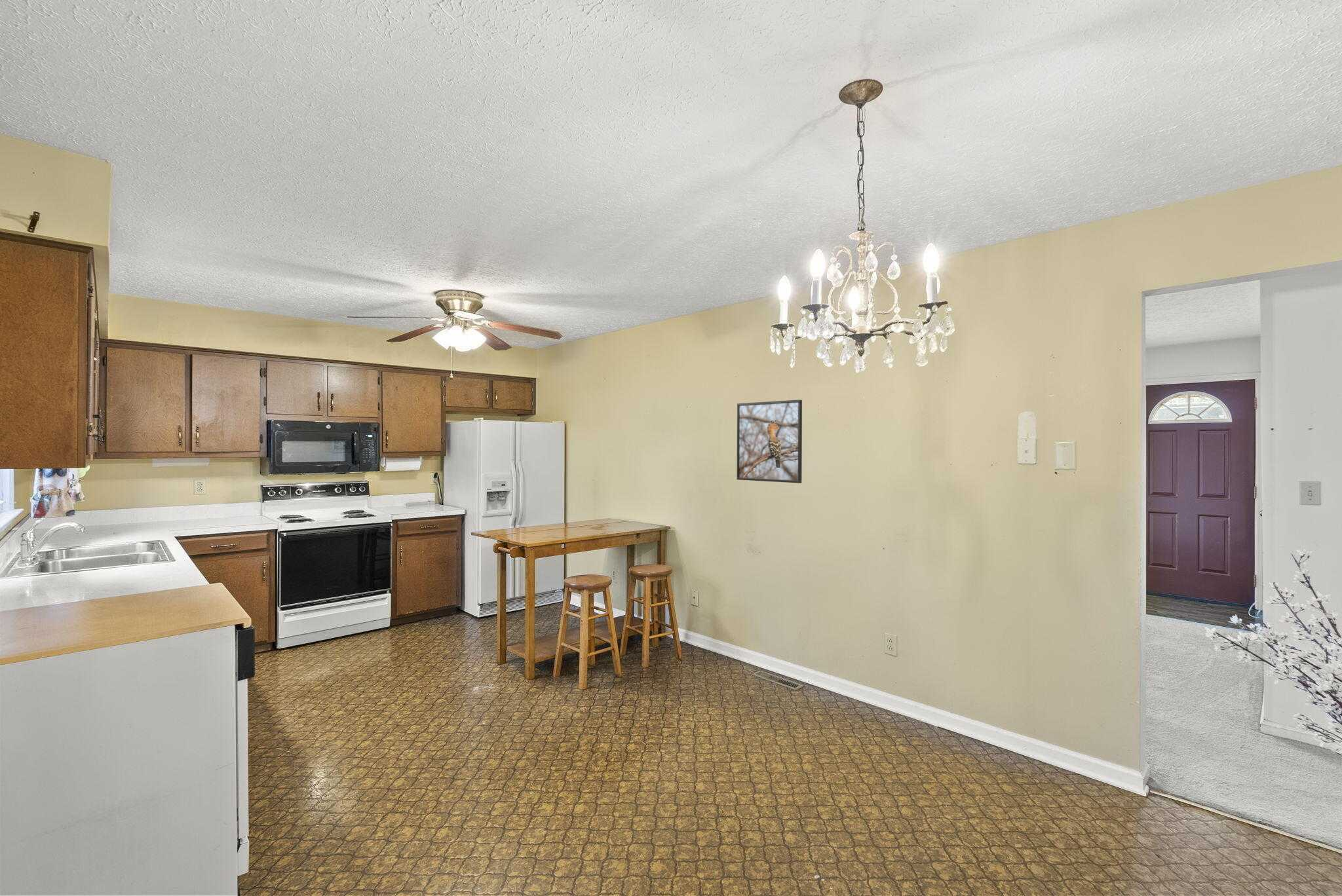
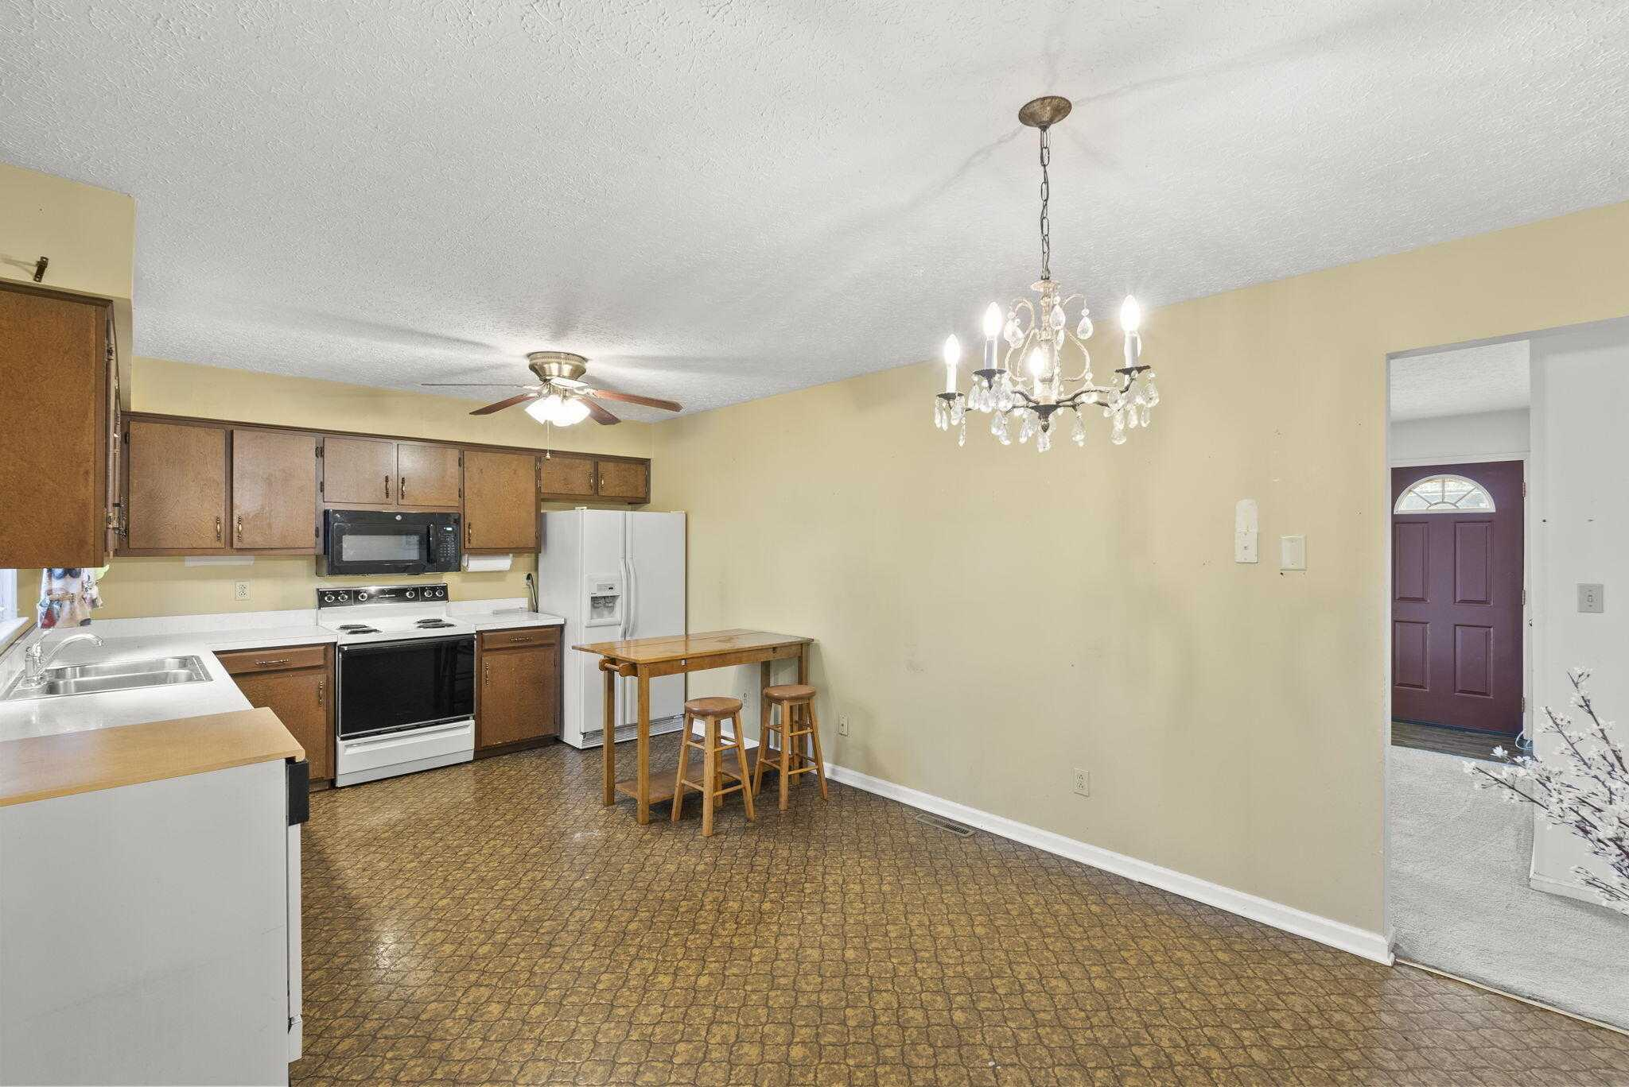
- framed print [736,399,803,484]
